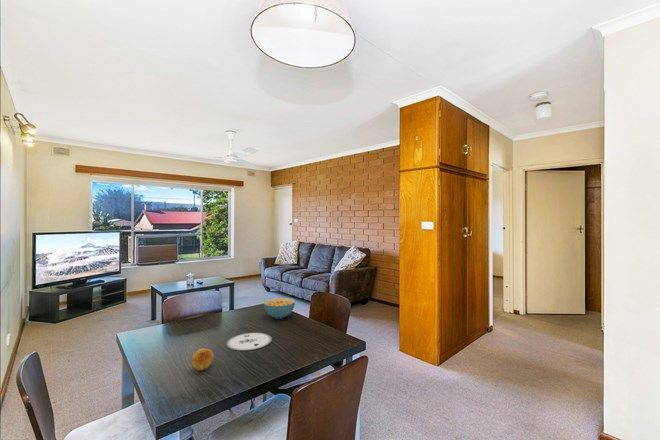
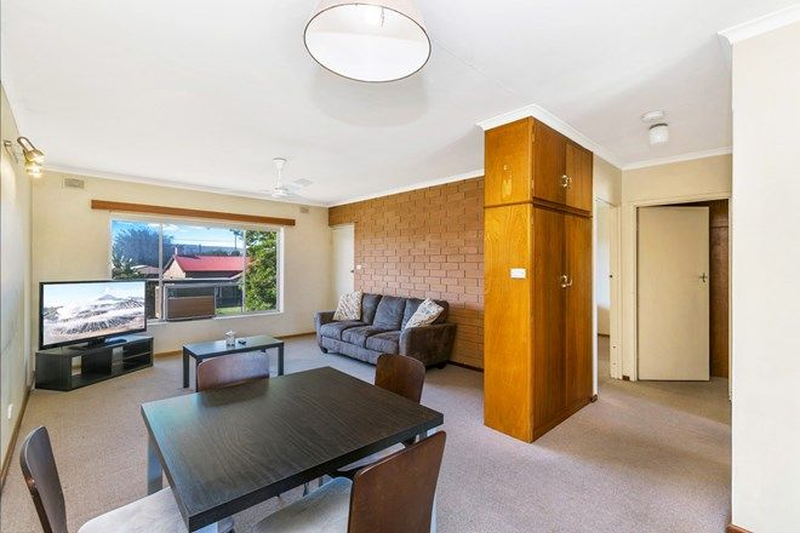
- plate [225,331,273,352]
- cereal bowl [263,297,296,320]
- fruit [191,347,215,371]
